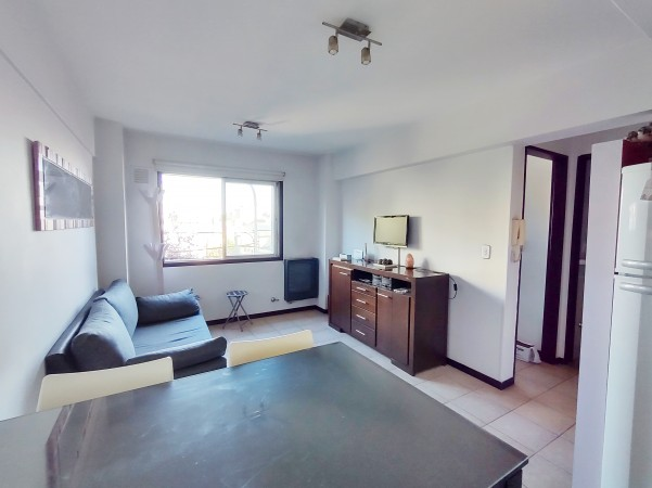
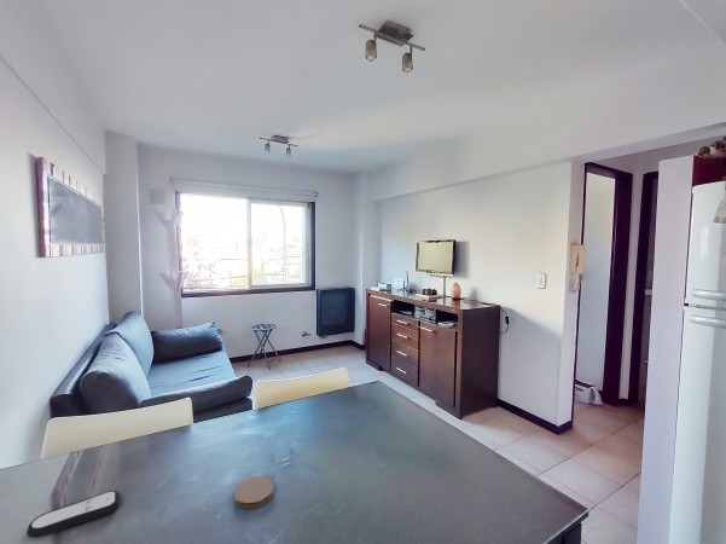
+ remote control [25,490,121,539]
+ coaster [233,475,275,509]
